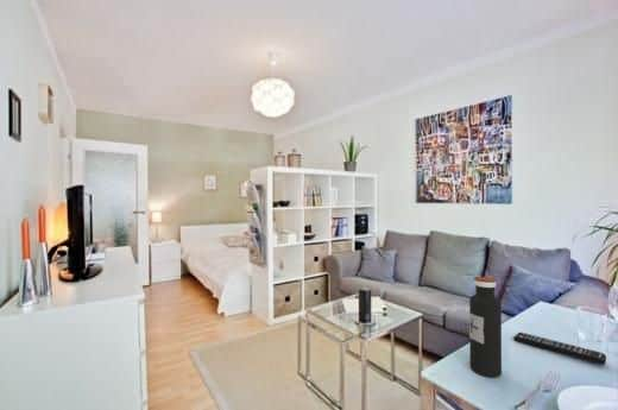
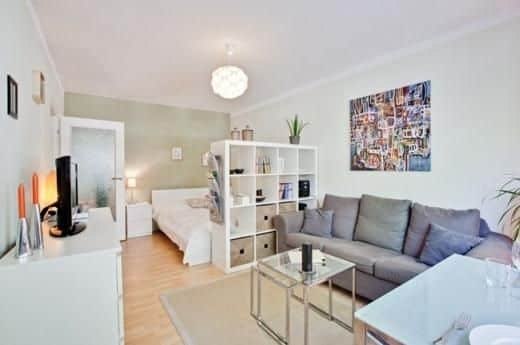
- water bottle [468,276,503,378]
- remote control [512,332,607,366]
